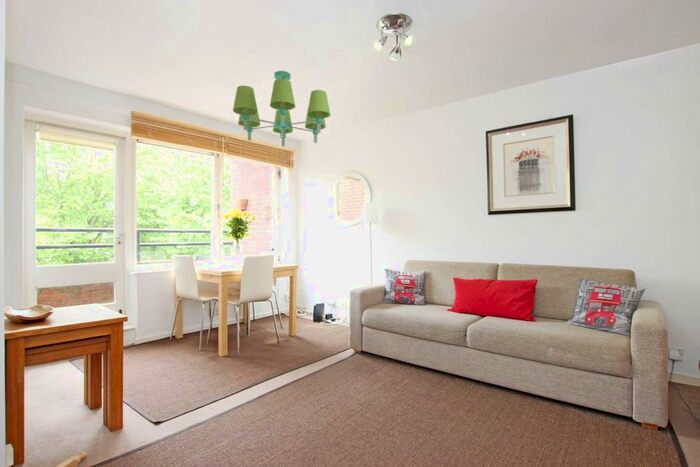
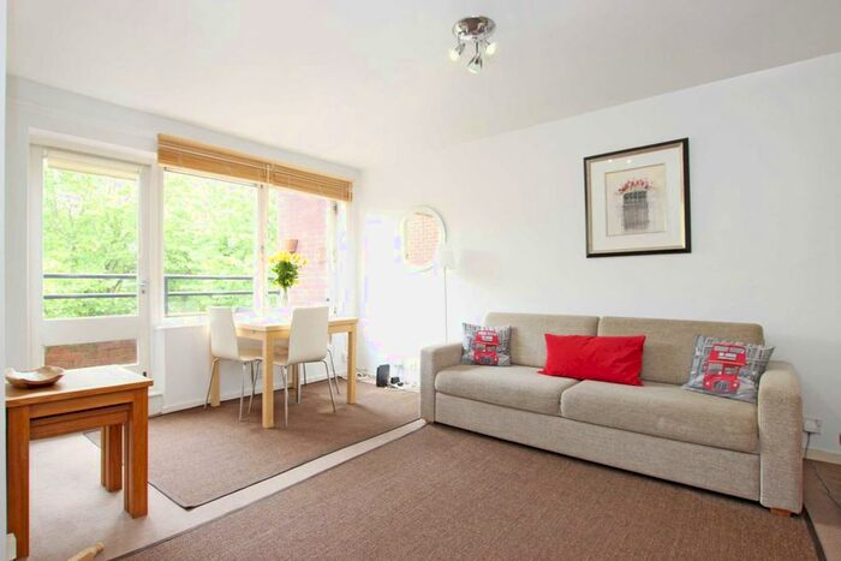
- chandelier [232,70,331,148]
